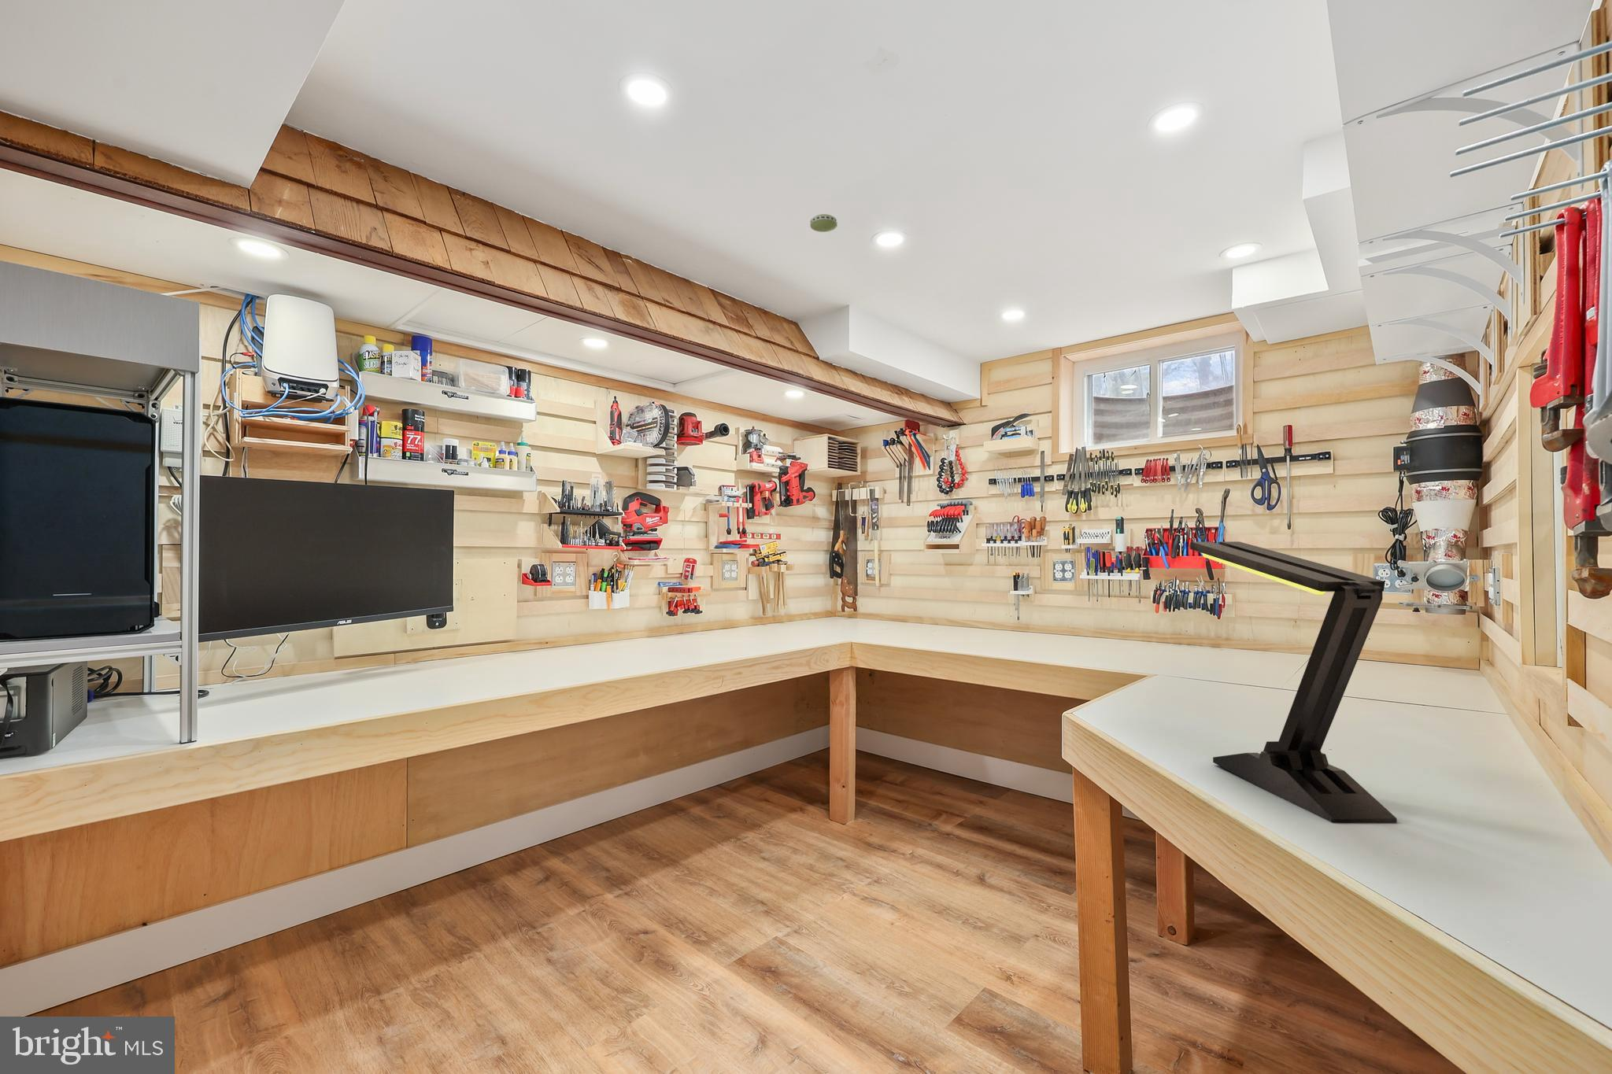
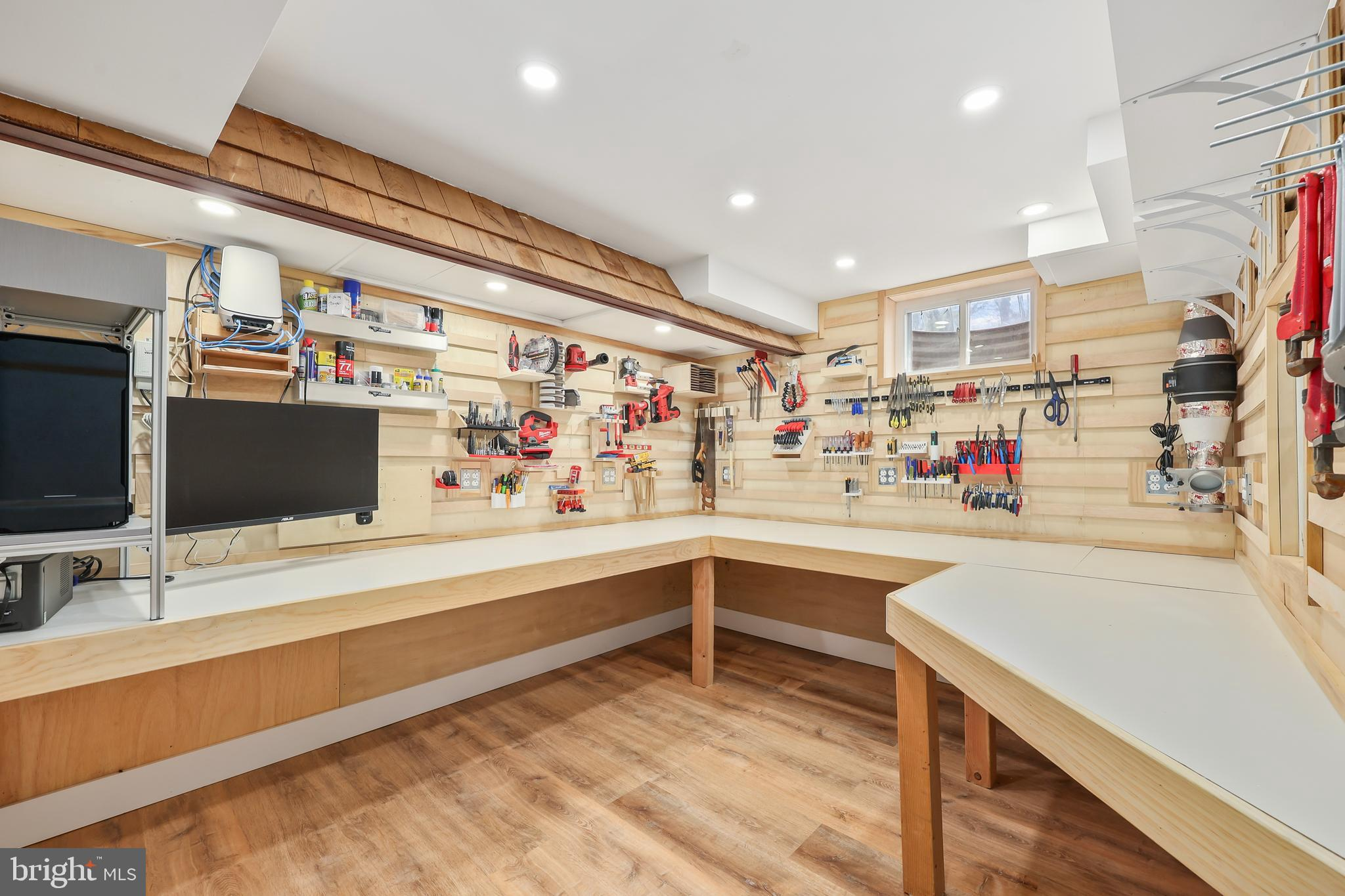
- desk lamp [1189,541,1397,823]
- smoke detector [809,213,838,233]
